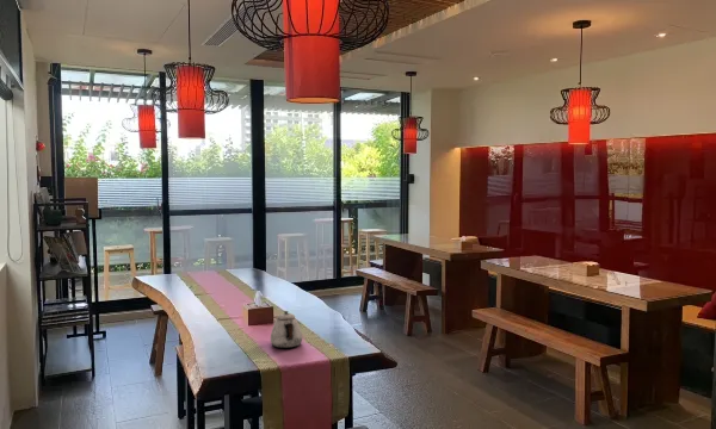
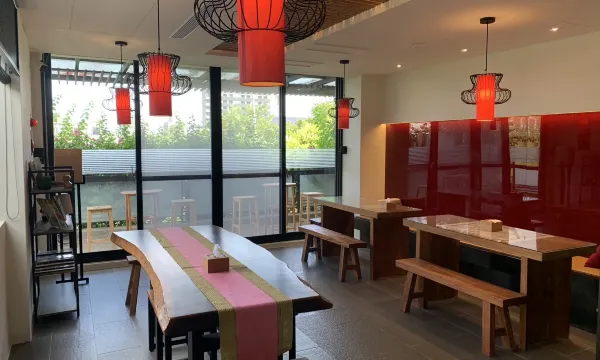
- teapot [270,310,303,349]
